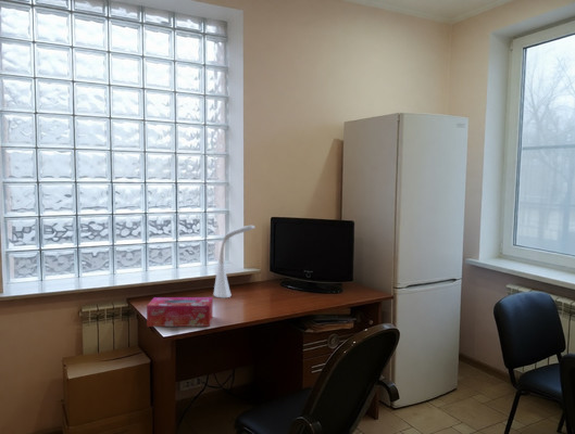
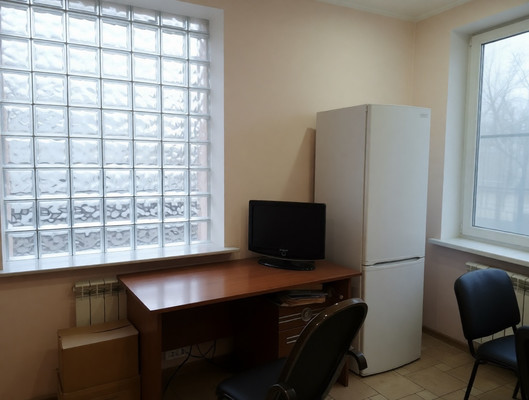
- tissue box [146,296,214,328]
- desk lamp [212,225,257,299]
